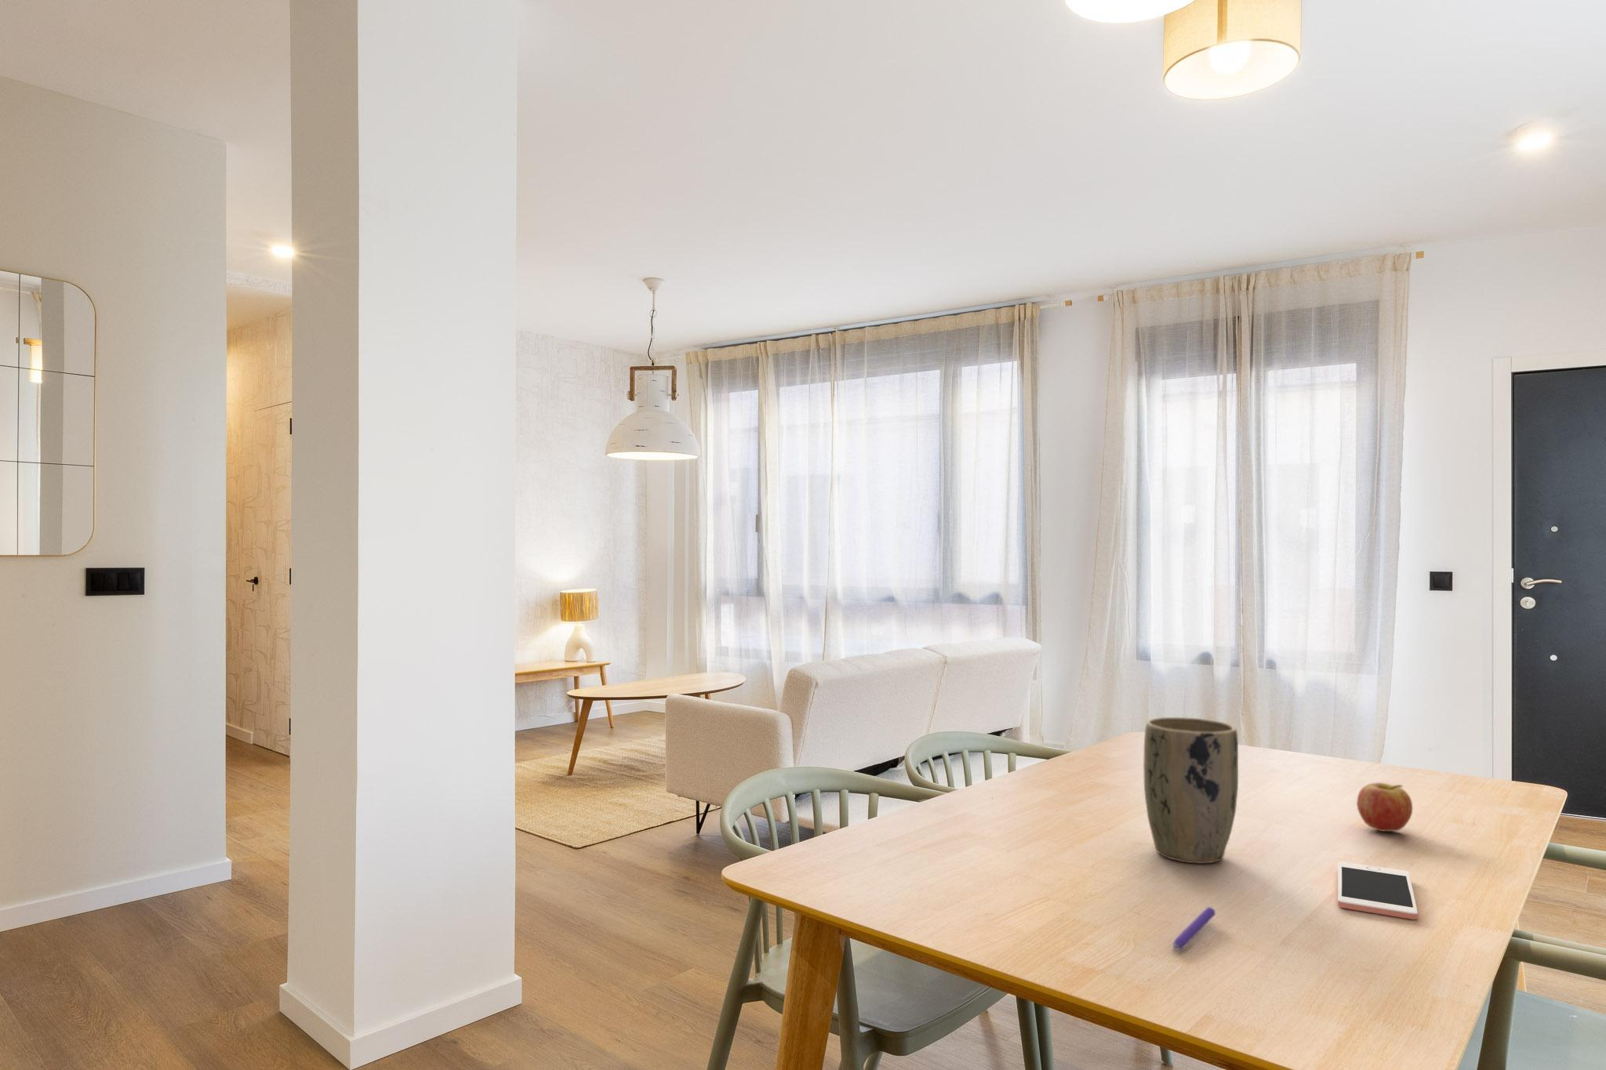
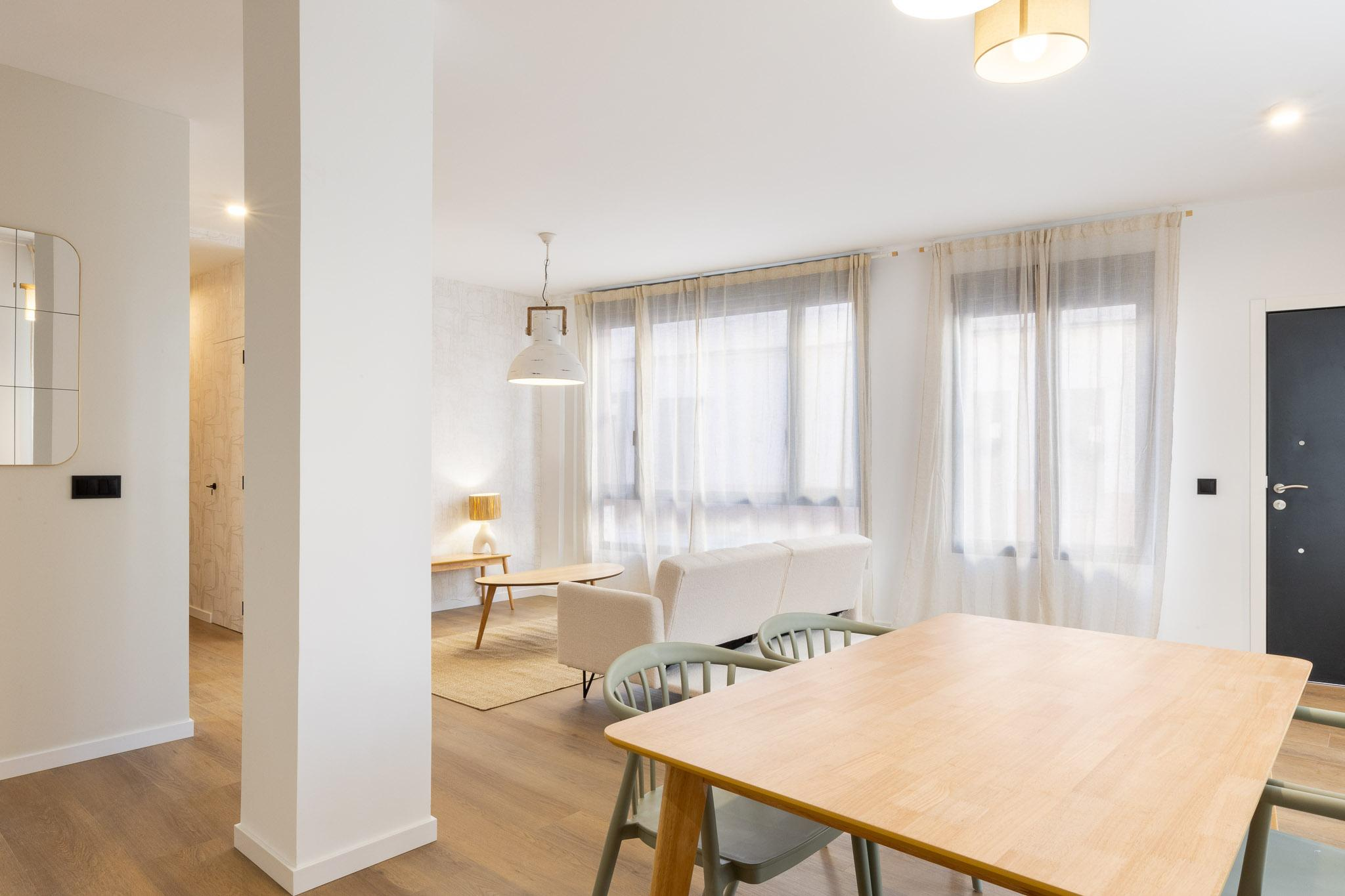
- pen [1173,906,1217,951]
- cell phone [1337,861,1419,921]
- plant pot [1143,717,1239,863]
- fruit [1356,781,1413,832]
